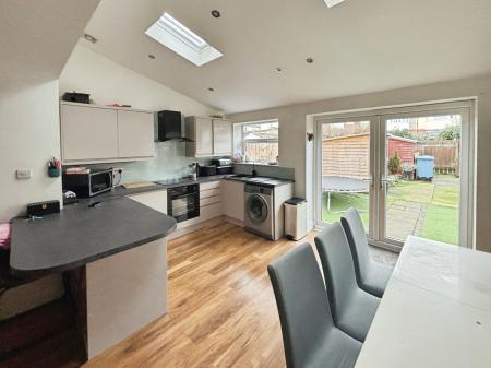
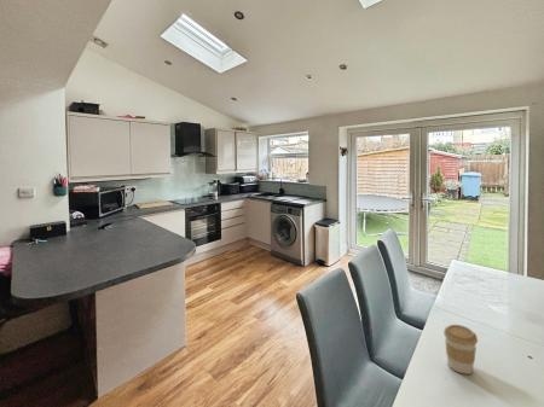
+ coffee cup [442,324,479,374]
